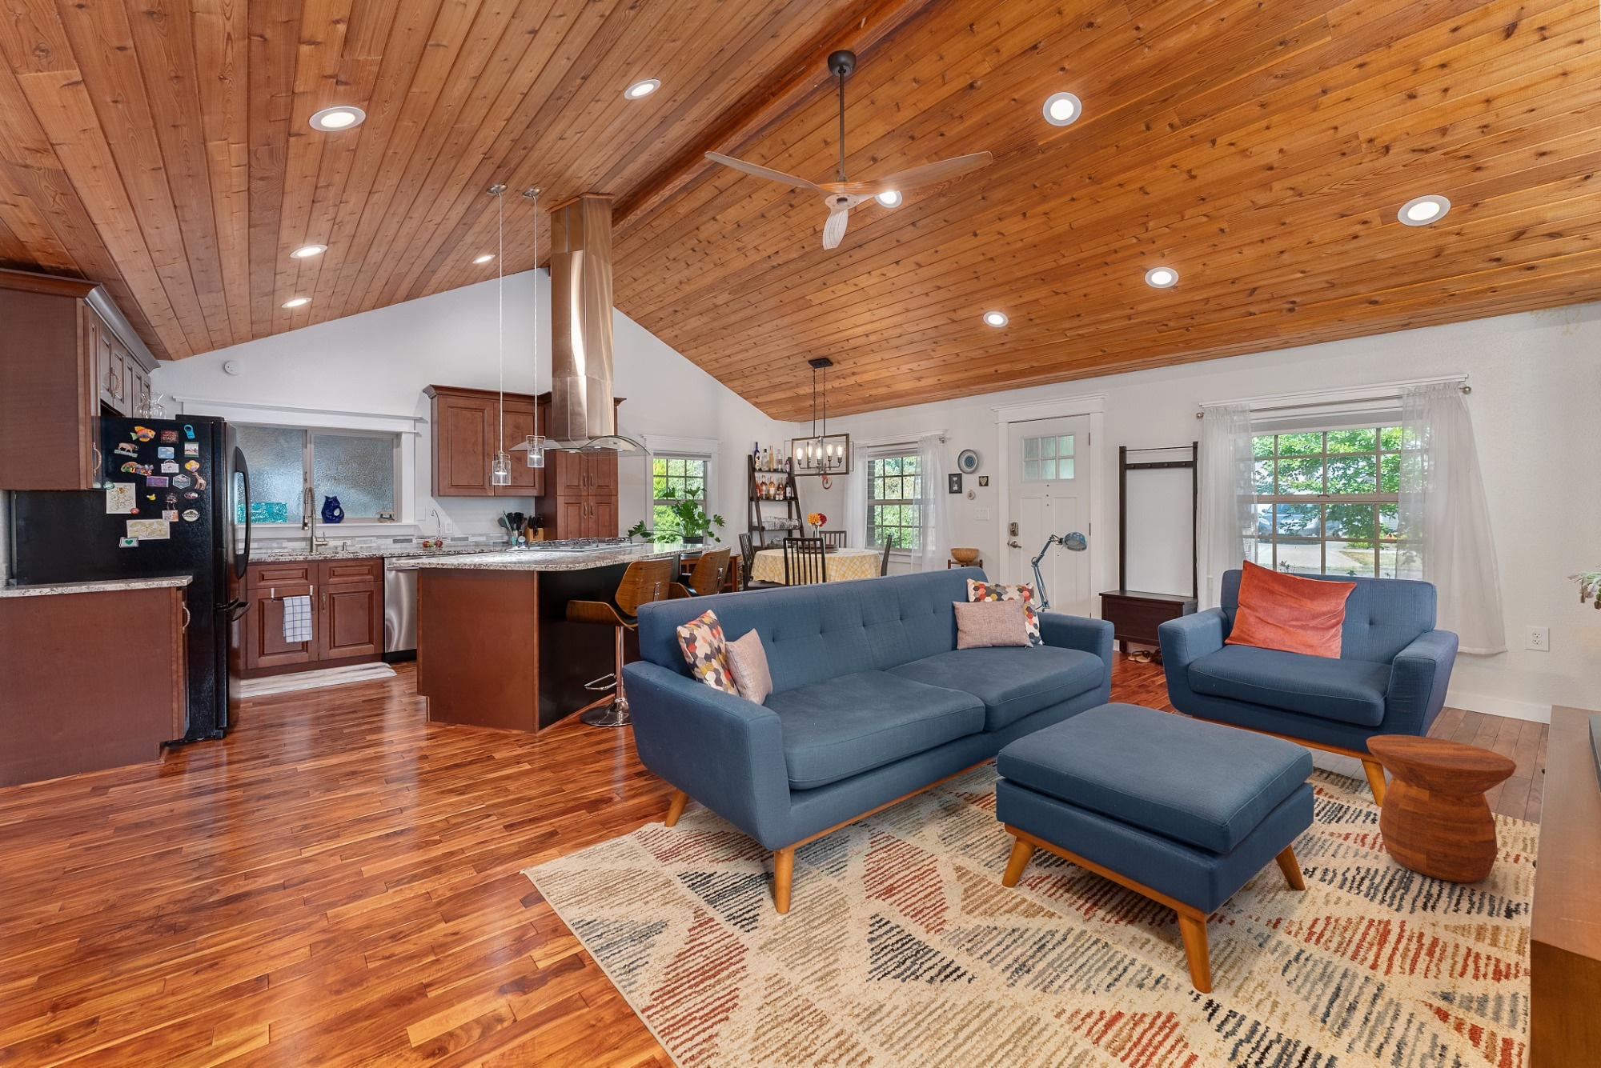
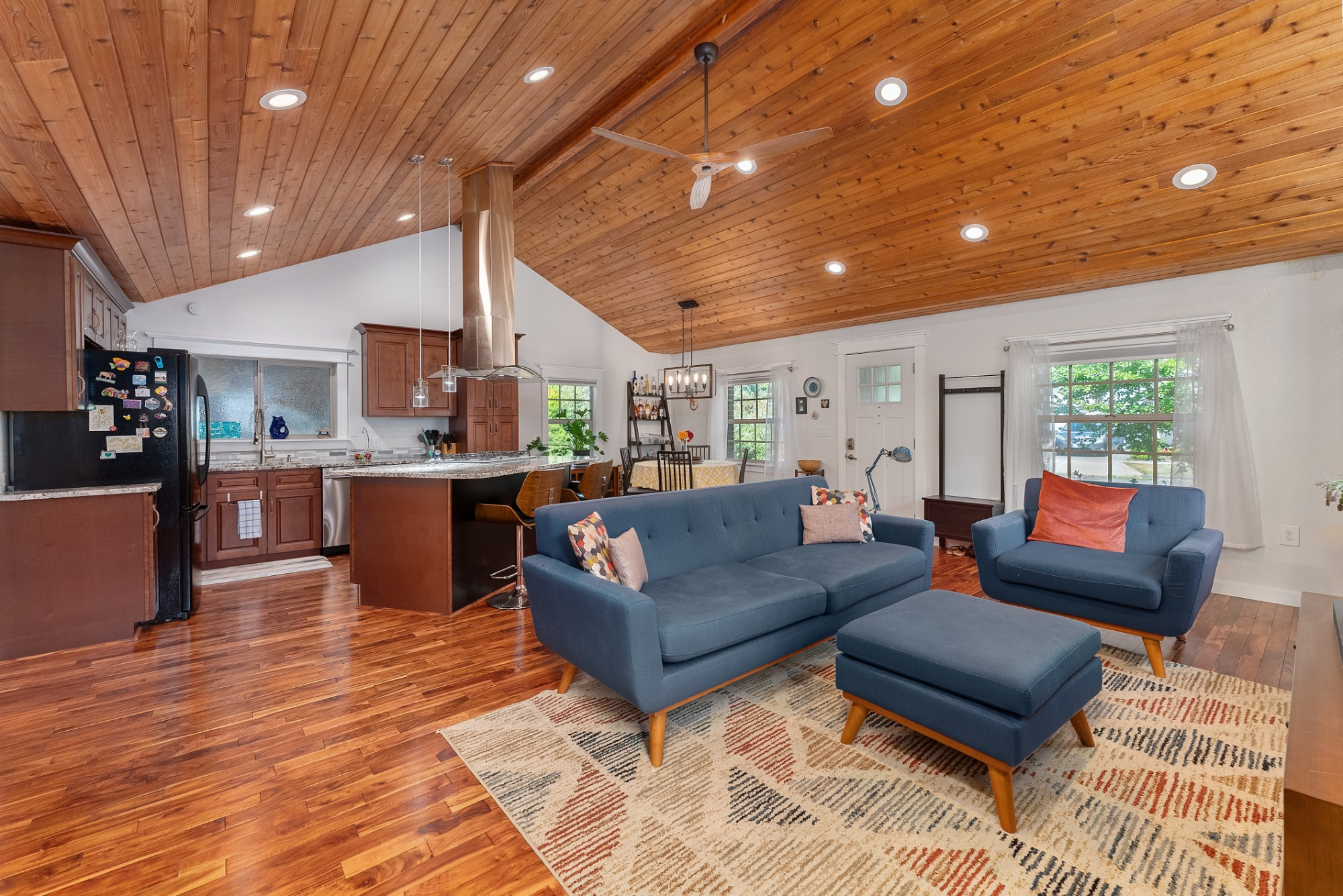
- side table [1366,733,1516,883]
